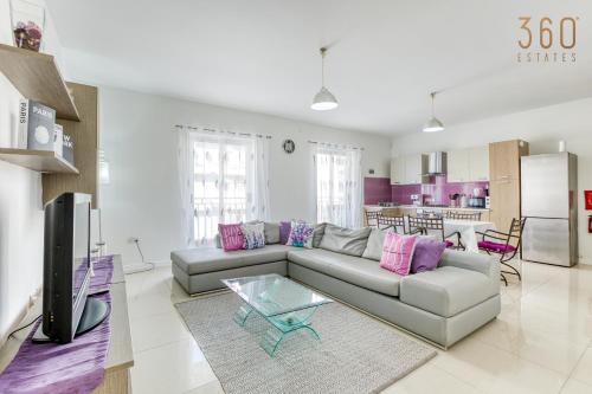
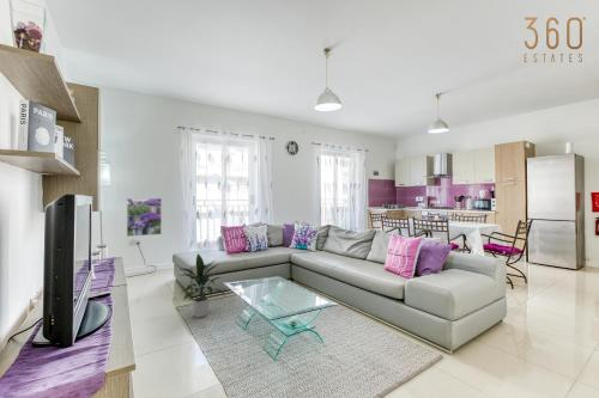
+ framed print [126,197,163,238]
+ indoor plant [179,252,226,319]
